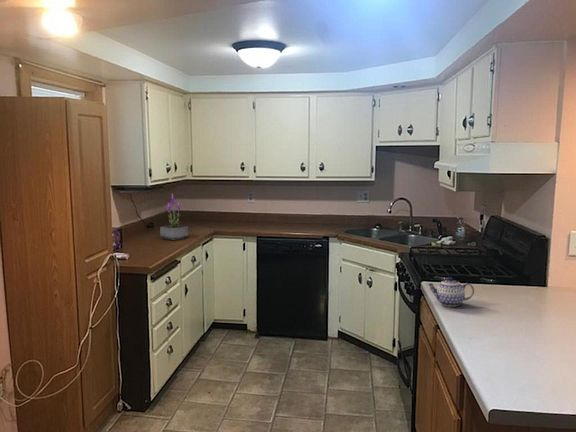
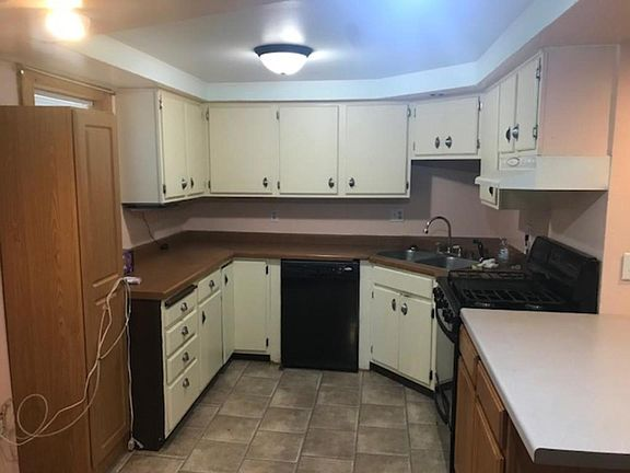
- potted plant [159,193,189,241]
- teapot [426,276,475,308]
